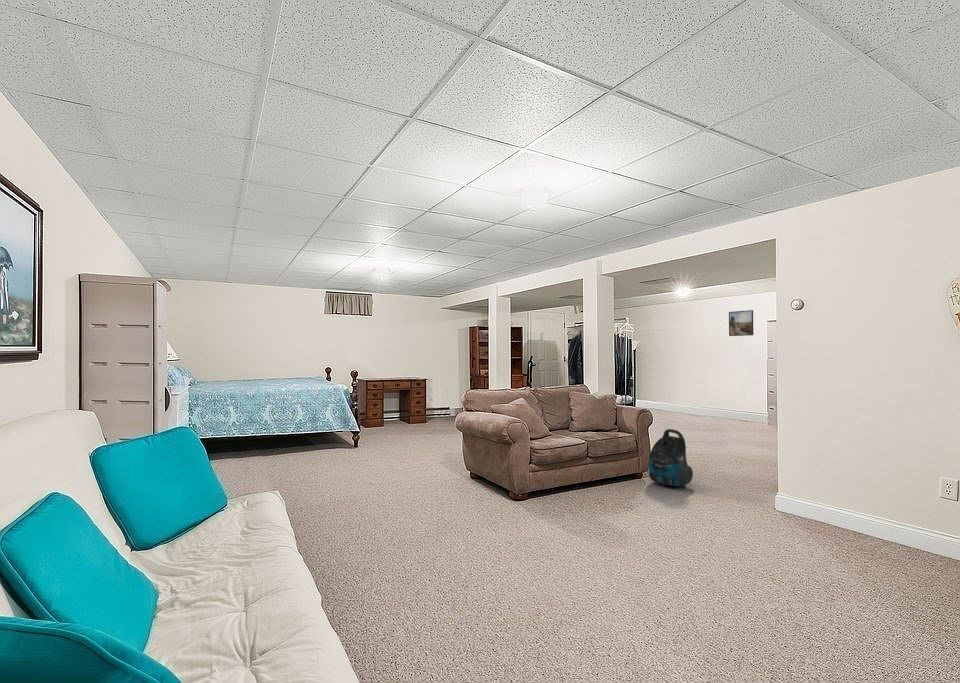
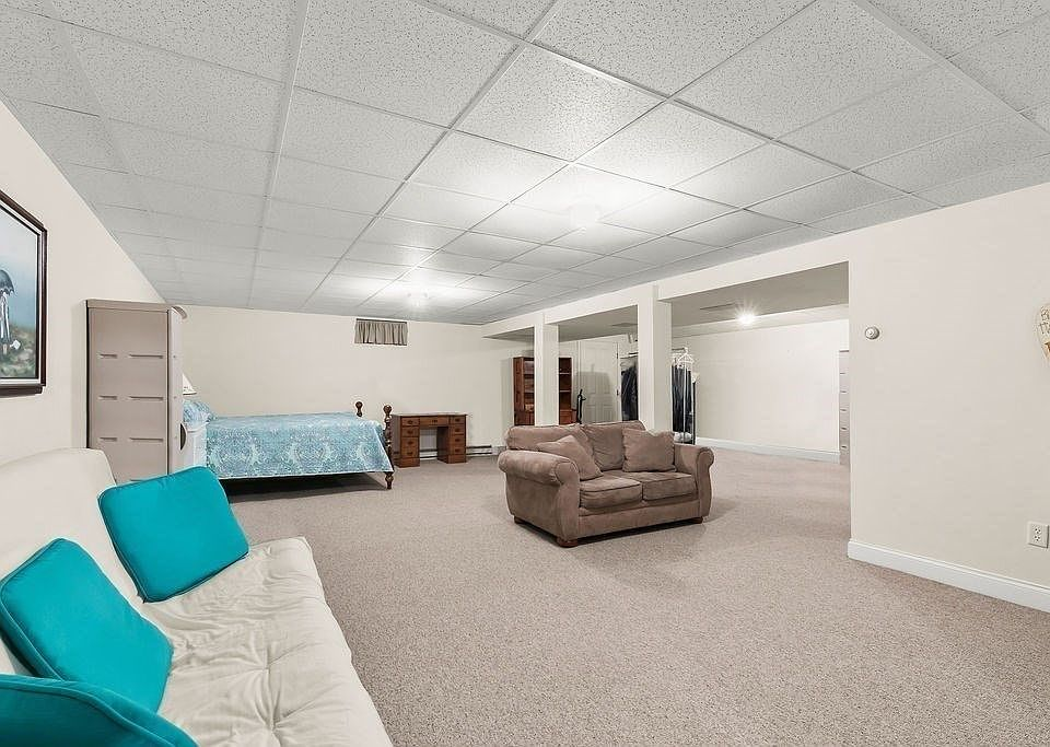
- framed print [728,309,755,337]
- vacuum cleaner [647,428,694,488]
